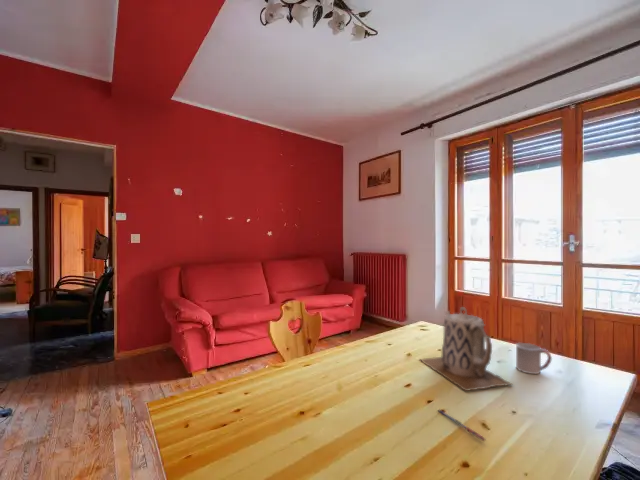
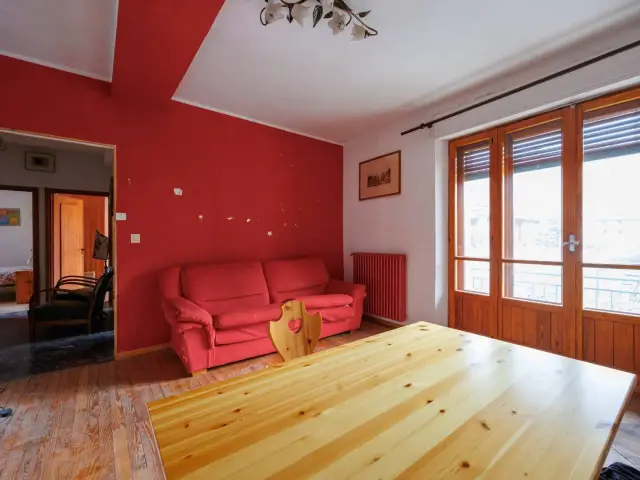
- teapot [418,306,513,392]
- cup [515,342,553,375]
- pen [437,408,486,442]
